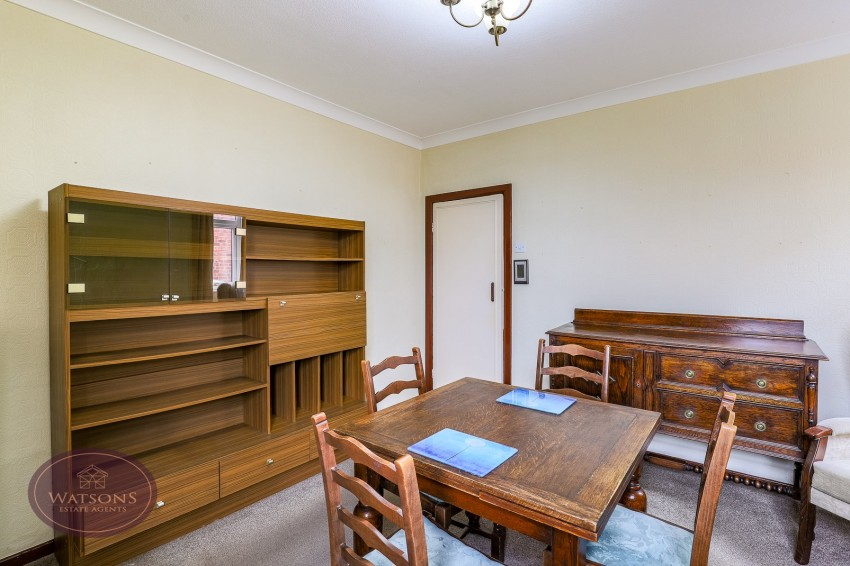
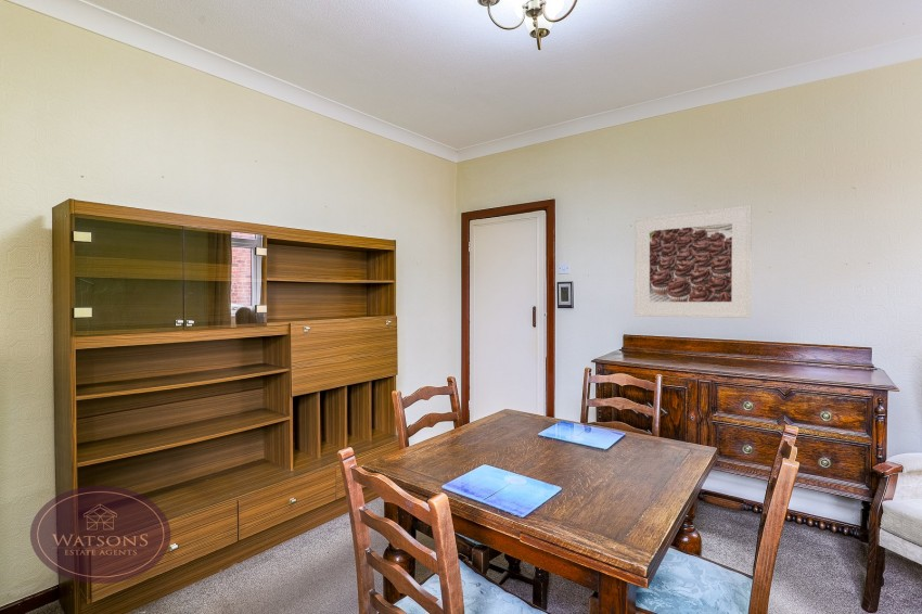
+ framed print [633,204,753,319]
